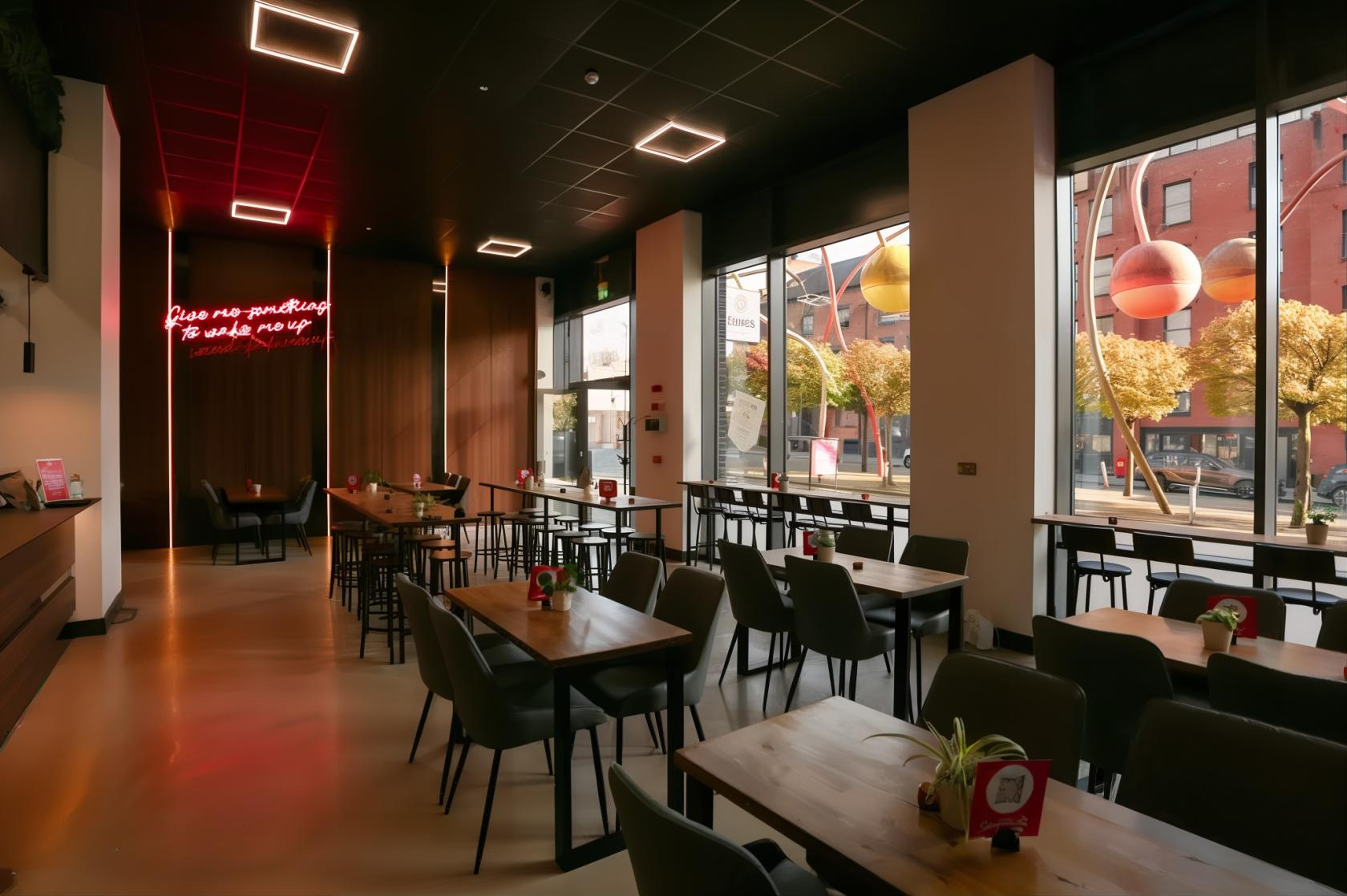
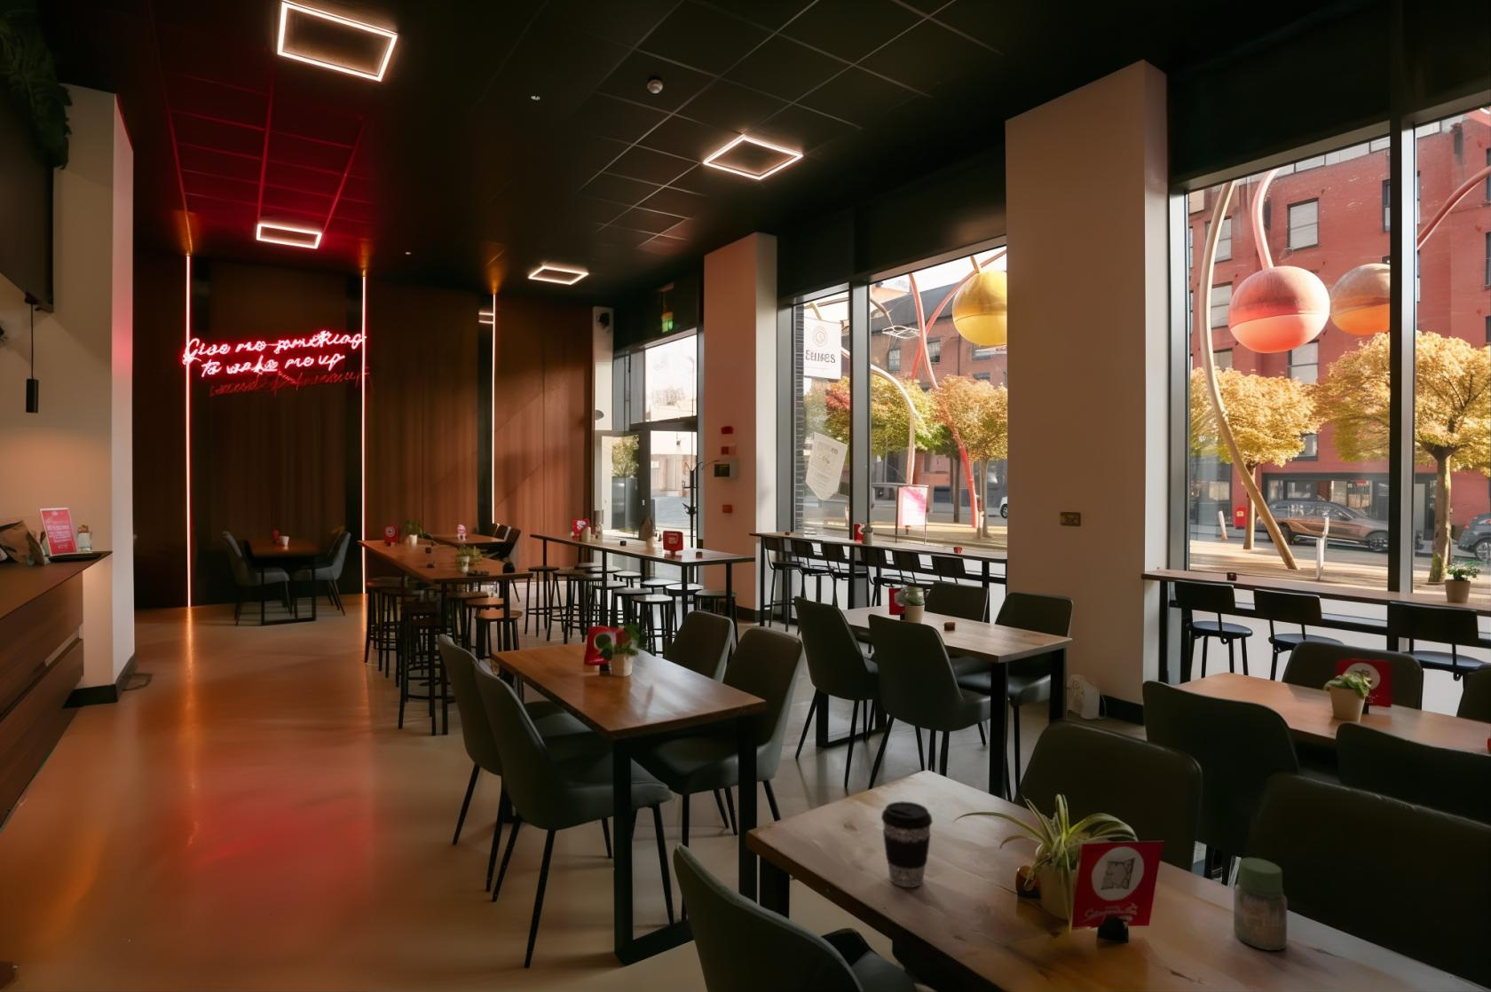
+ coffee cup [880,800,933,888]
+ jar [1233,857,1287,951]
